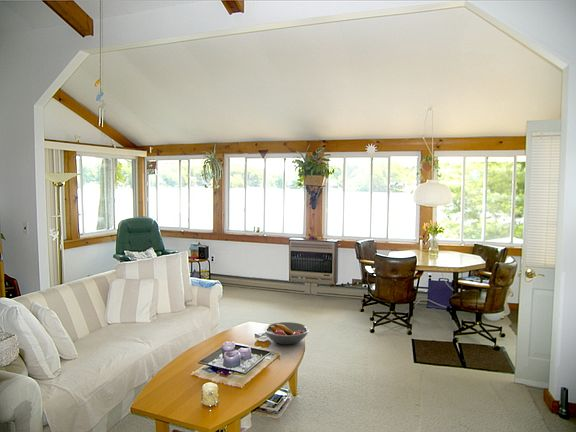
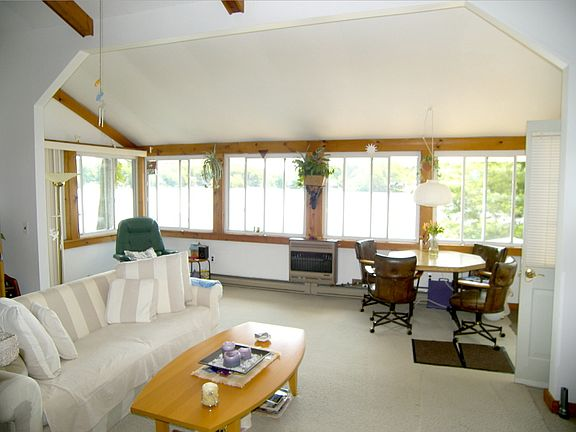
- fruit bowl [263,321,310,345]
